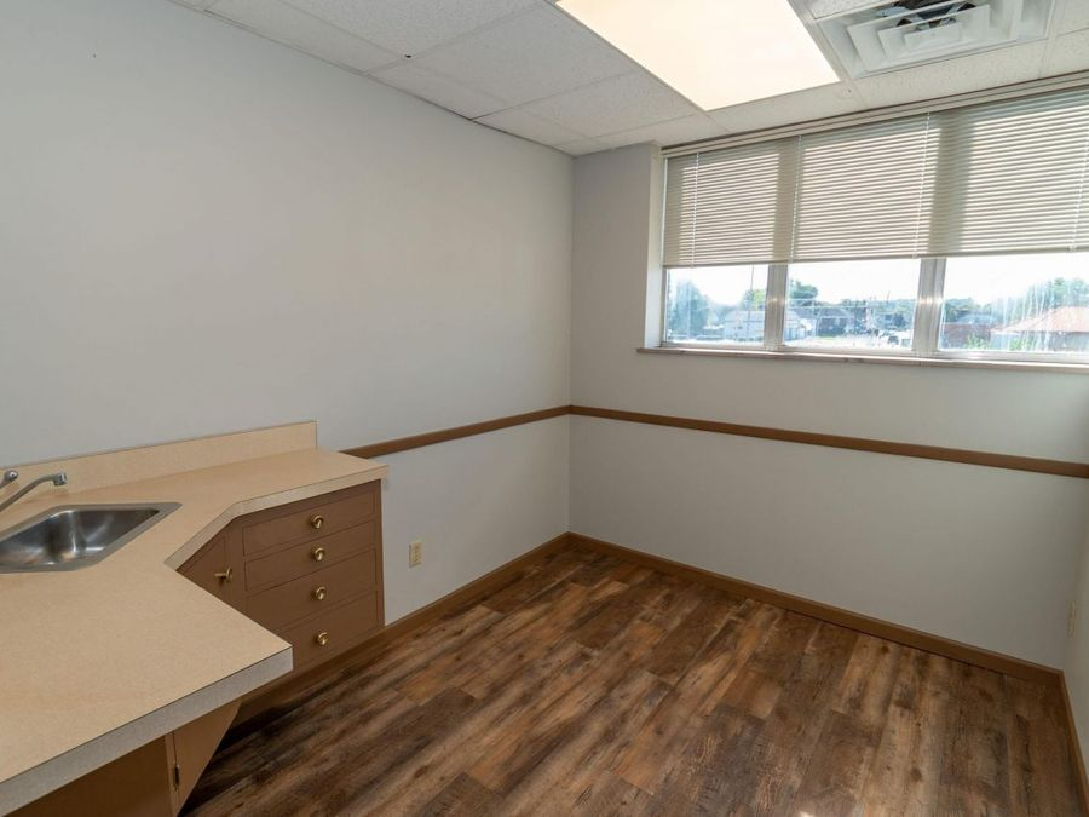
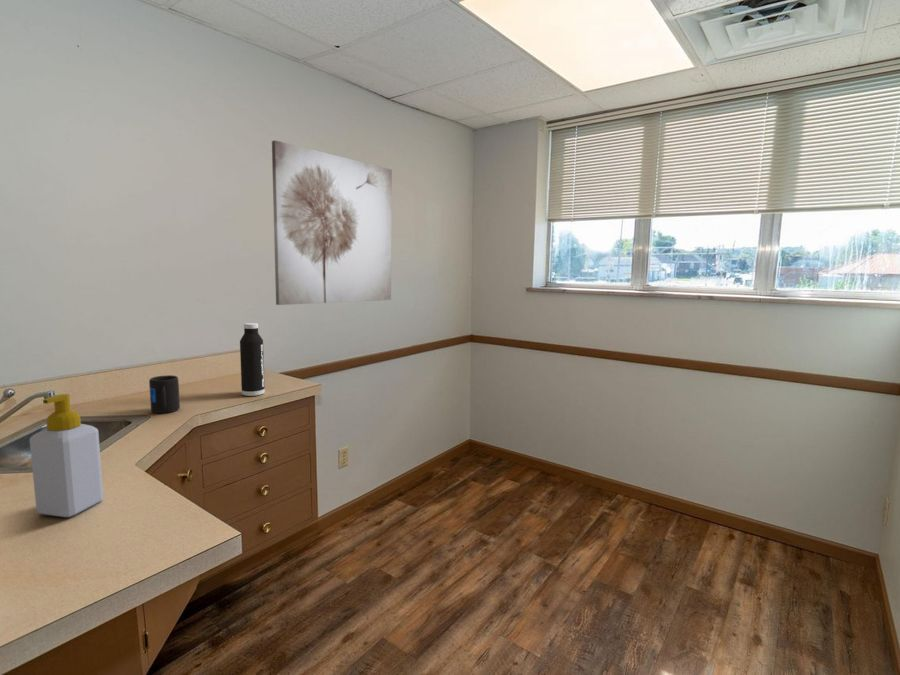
+ water bottle [239,322,266,397]
+ mug [148,374,181,414]
+ soap bottle [29,393,105,518]
+ wall art [271,139,393,306]
